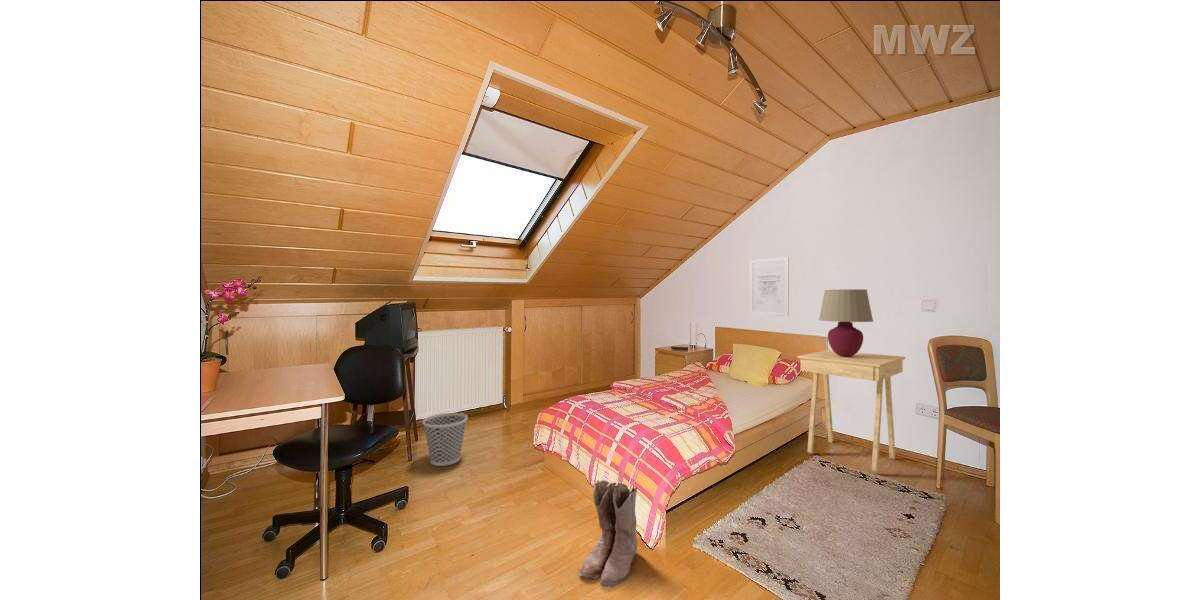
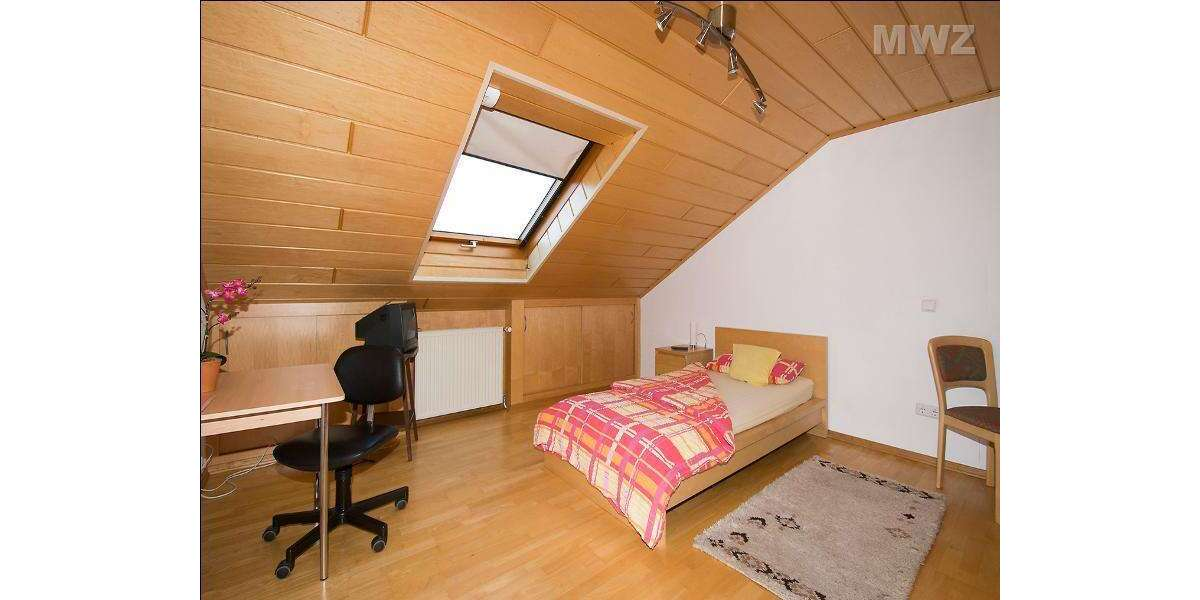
- wall art [749,256,790,317]
- table lamp [818,288,874,357]
- wastebasket [422,412,469,467]
- boots [578,479,639,588]
- side table [797,349,906,474]
